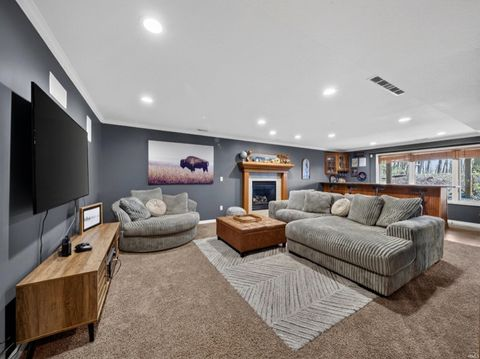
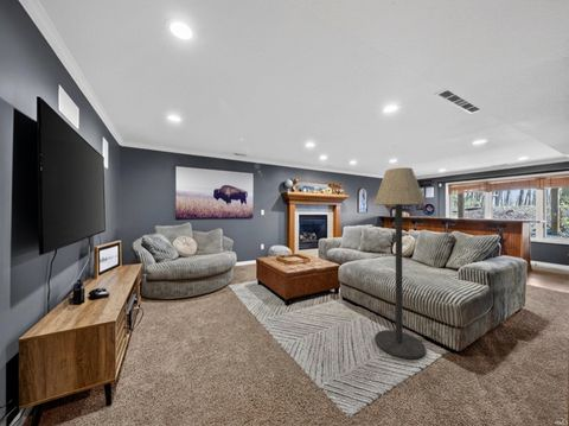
+ floor lamp [372,166,427,361]
